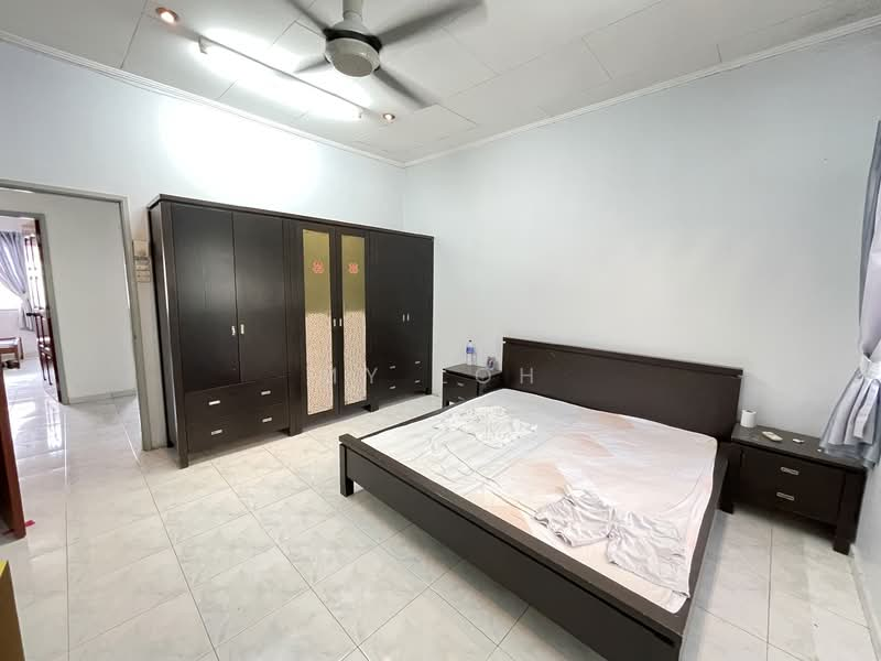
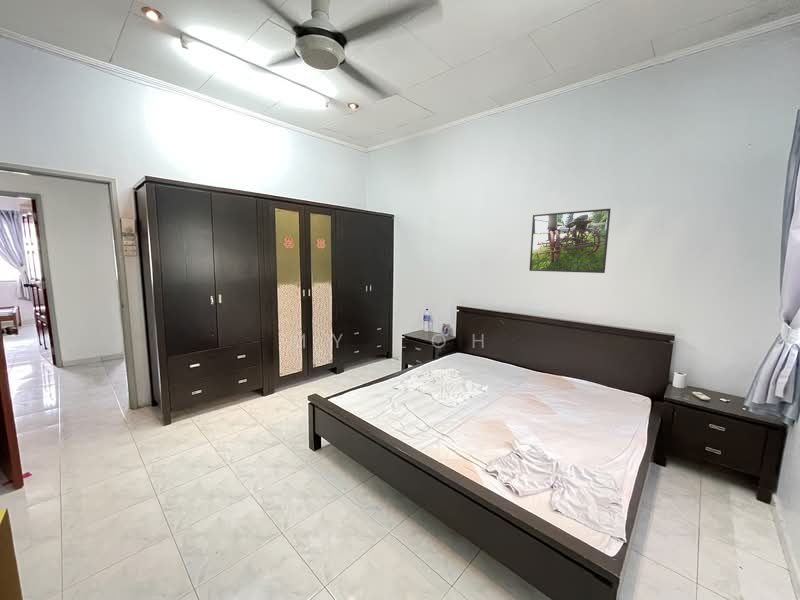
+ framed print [529,208,612,274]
